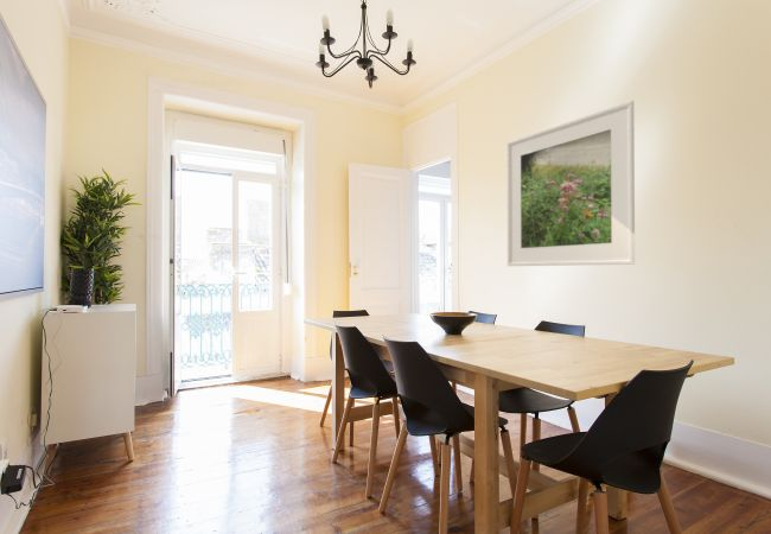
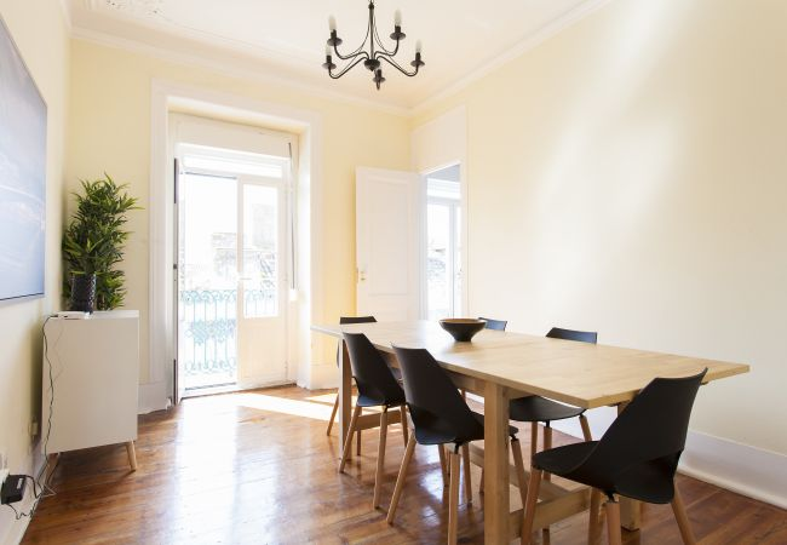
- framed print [505,100,636,267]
